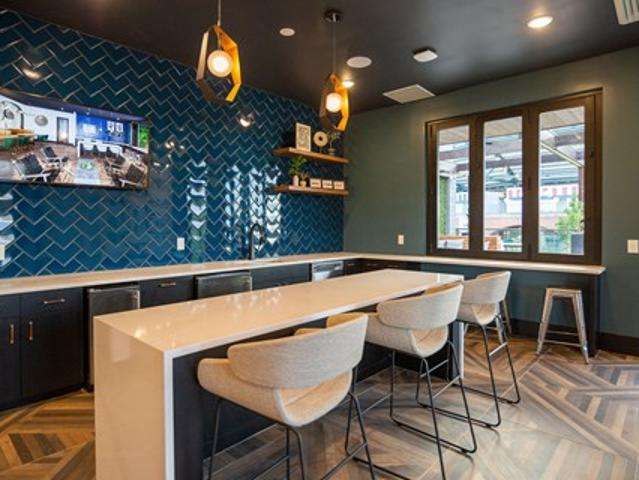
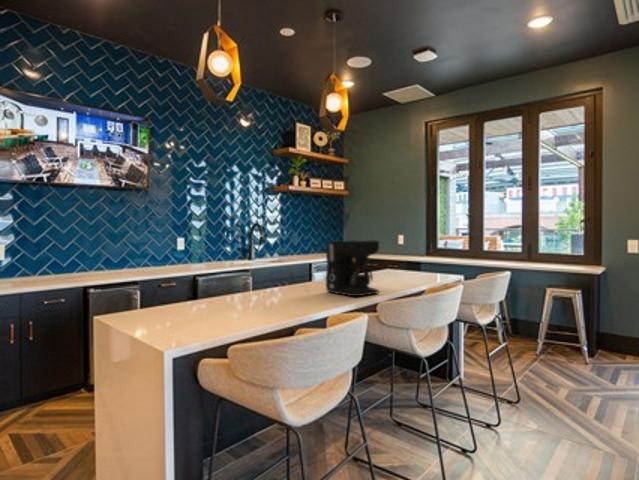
+ coffee maker [325,239,380,297]
